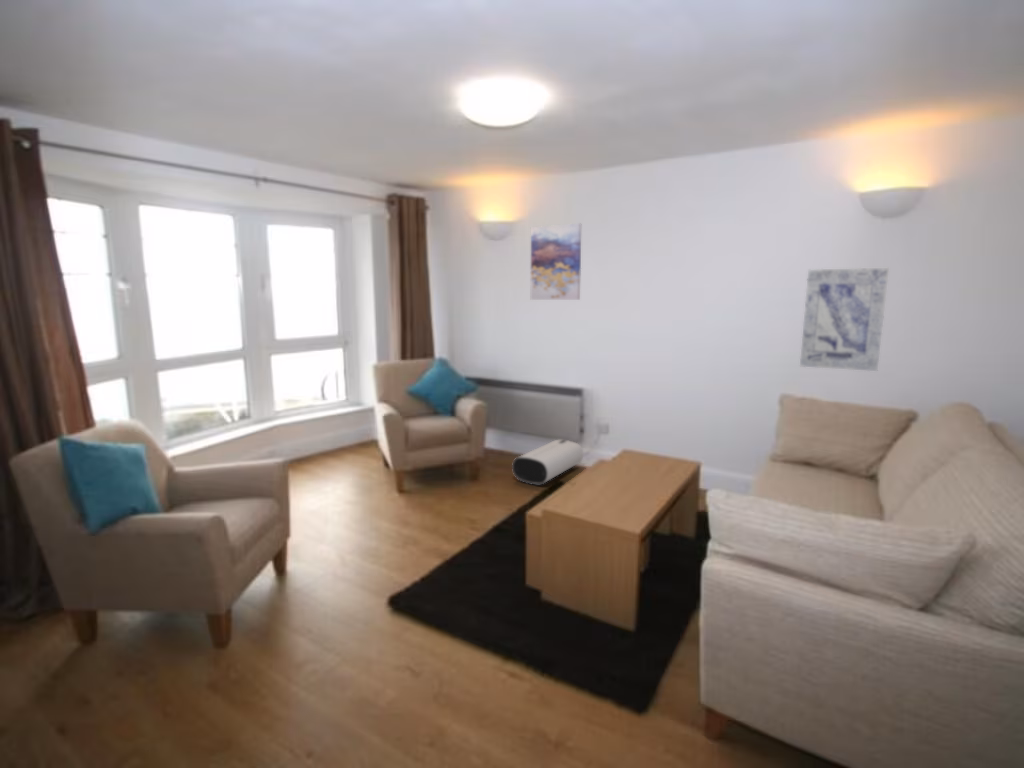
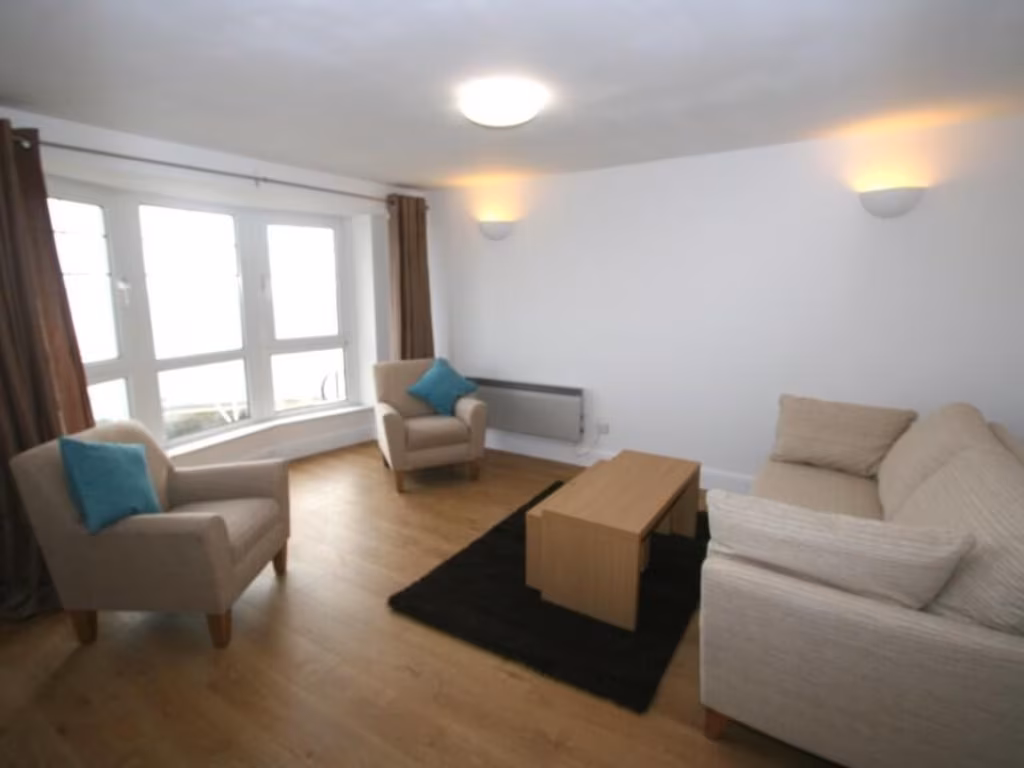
- wall art [530,222,582,301]
- air purifier [511,439,584,485]
- wall art [799,267,890,372]
